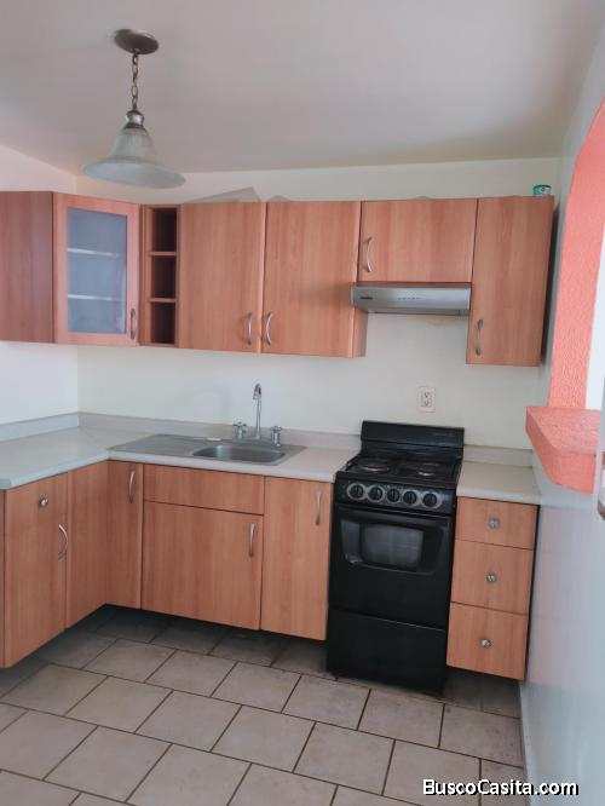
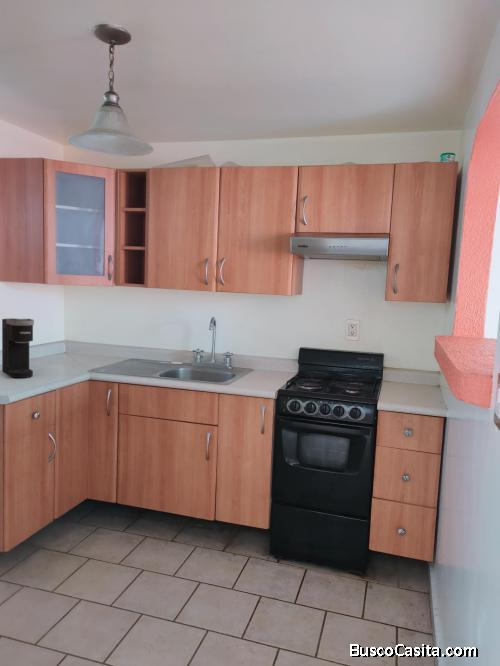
+ coffee maker [1,318,35,379]
